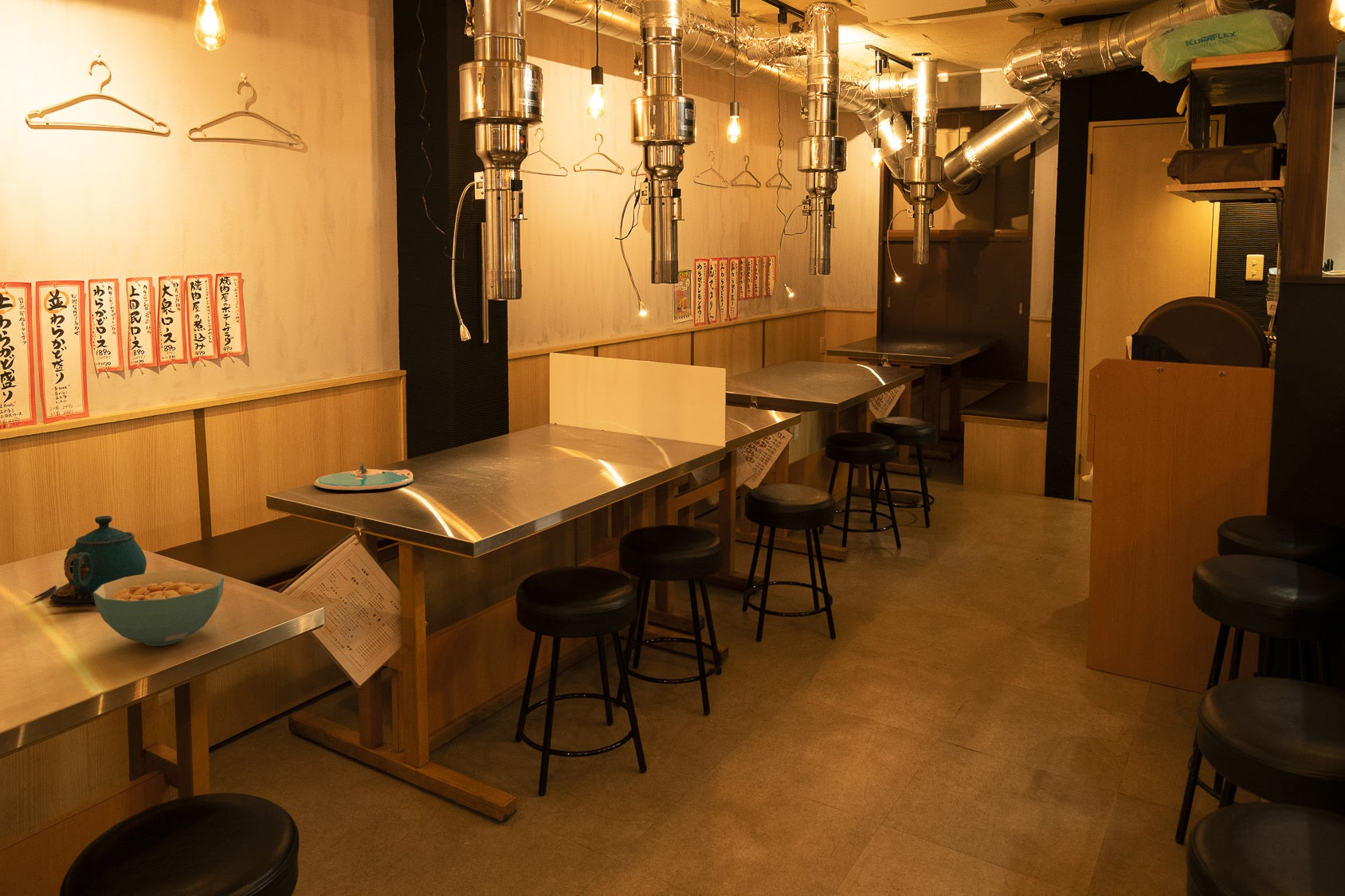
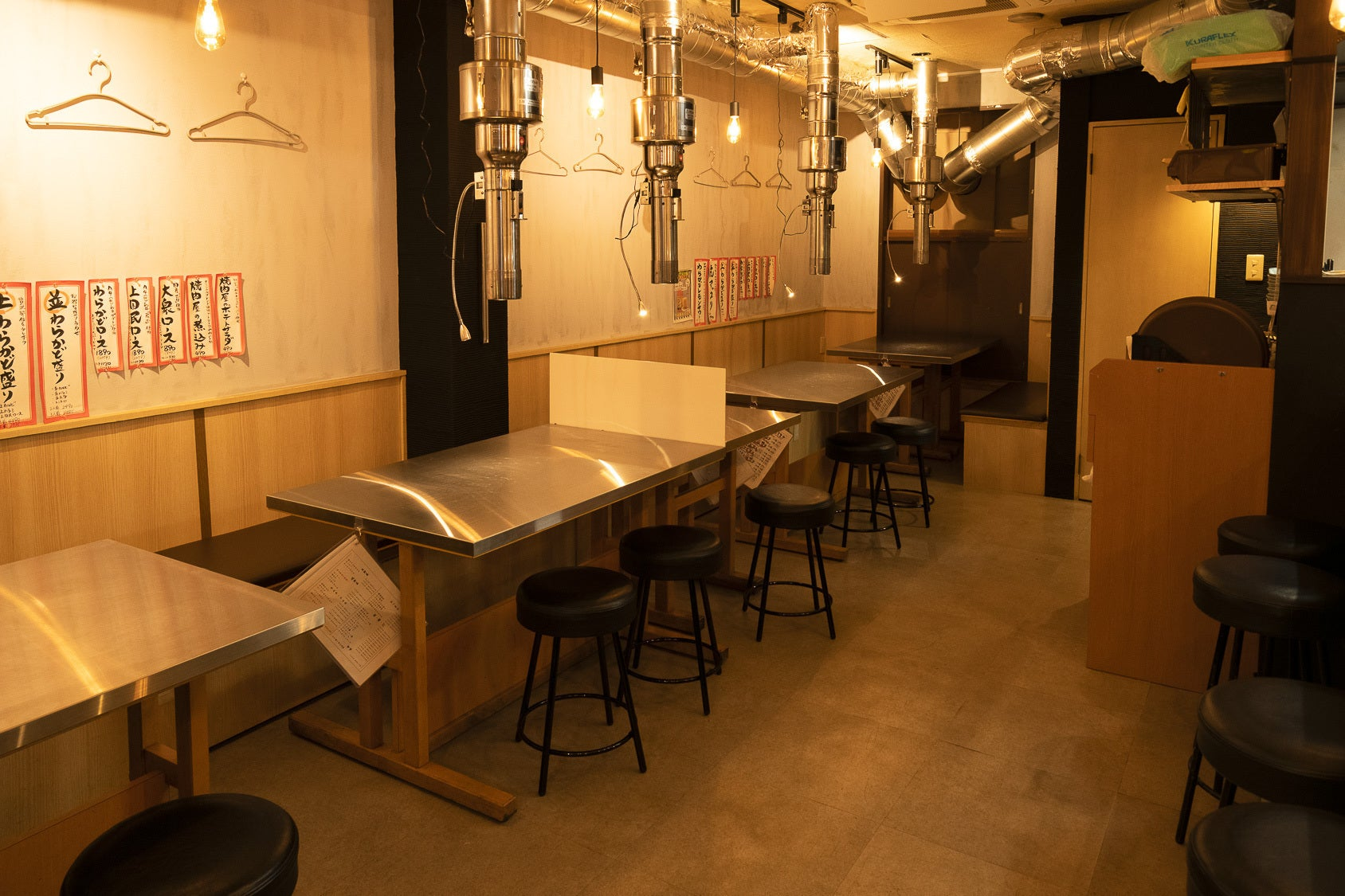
- plate [313,462,414,491]
- cereal bowl [93,569,225,647]
- teapot [32,515,147,608]
